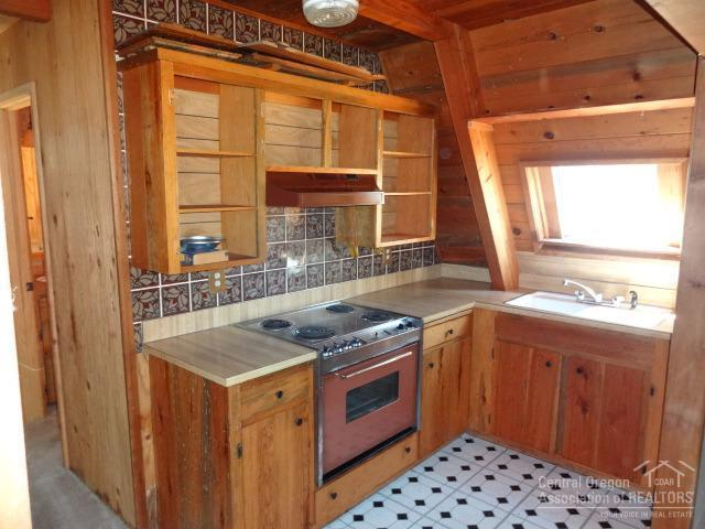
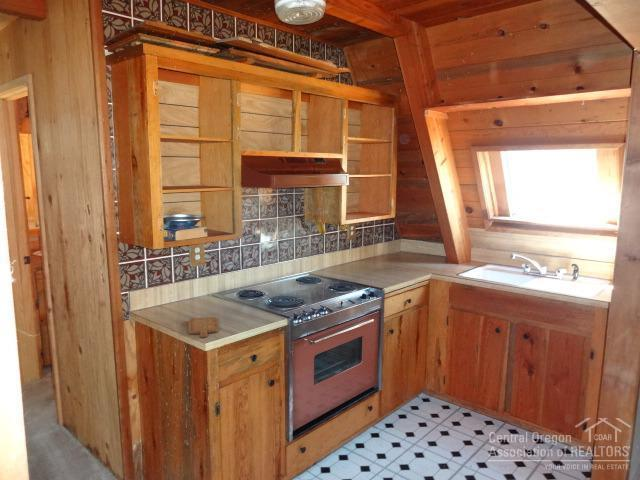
+ chopping board [187,316,220,338]
